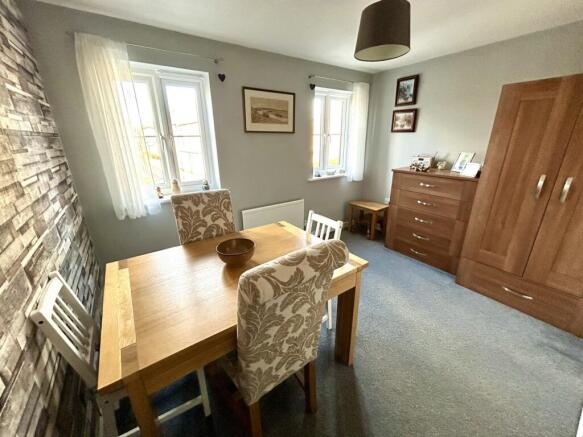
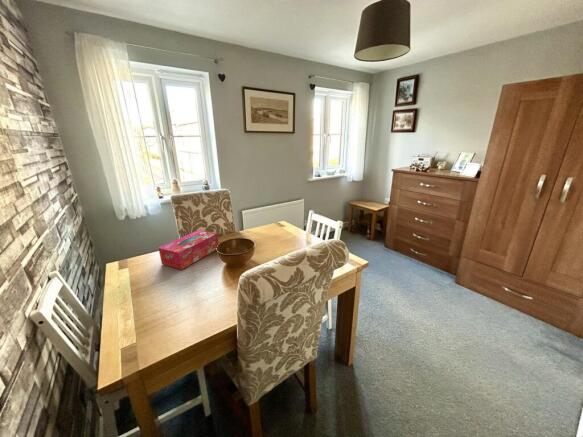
+ tissue box [158,229,219,271]
